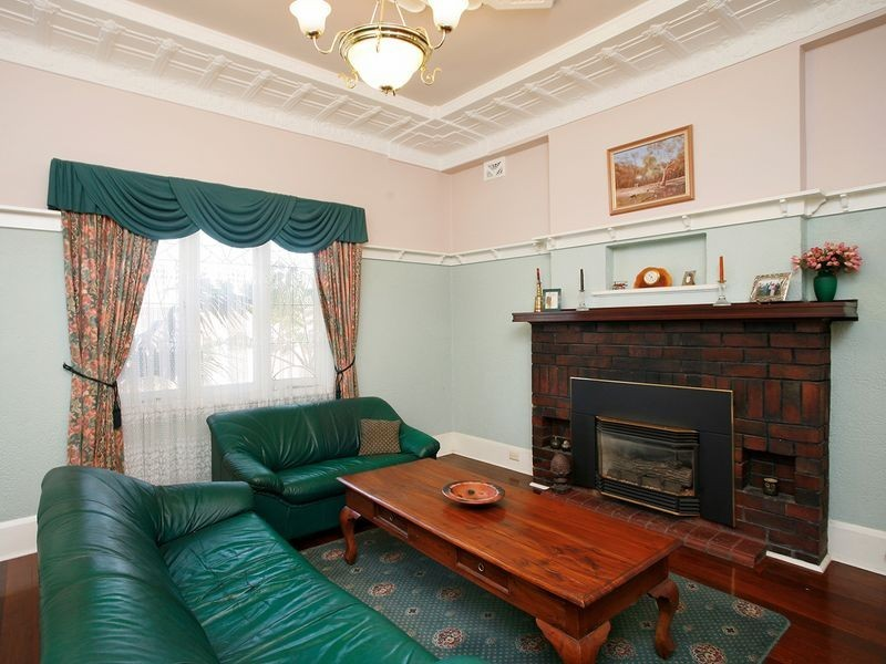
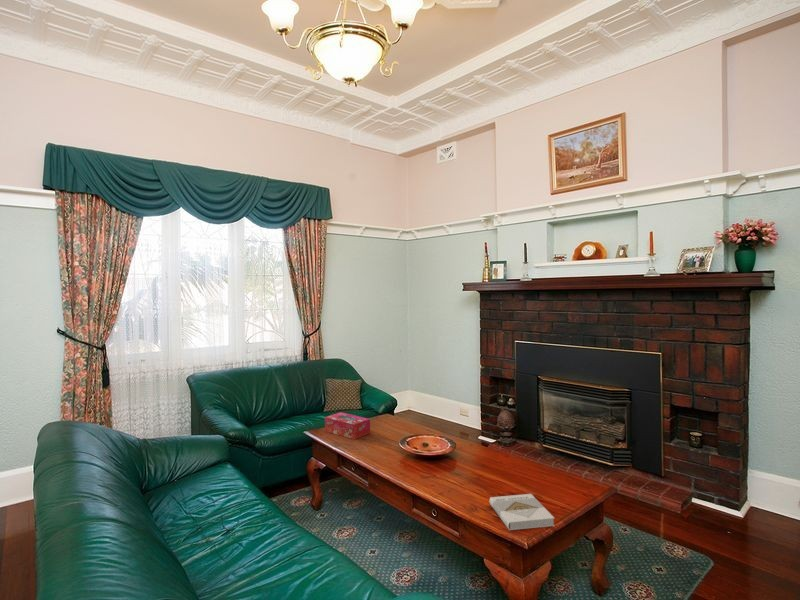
+ tissue box [324,411,371,440]
+ book [489,493,556,531]
